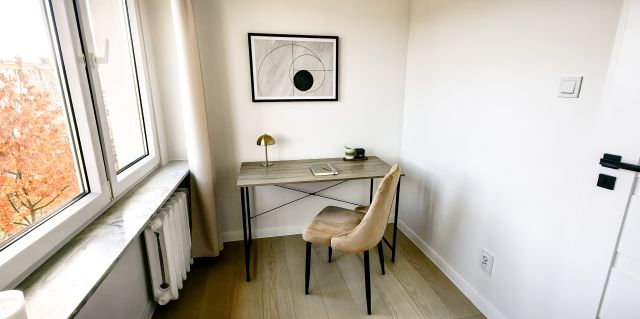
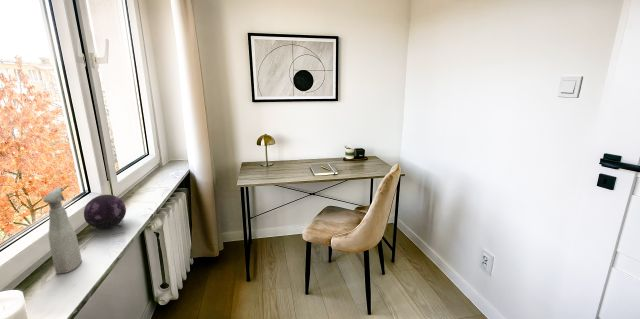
+ decorative orb [83,194,127,230]
+ spray bottle [42,186,83,275]
